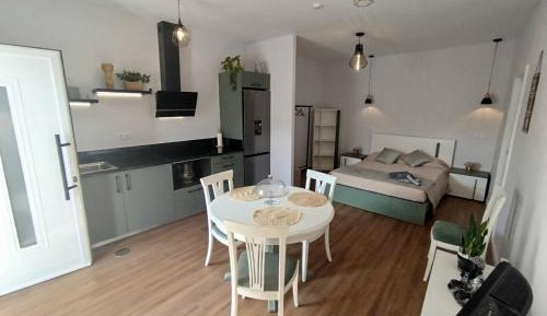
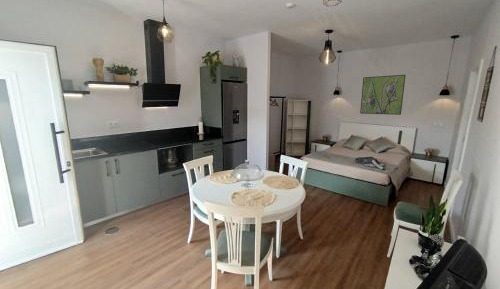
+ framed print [359,74,407,116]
